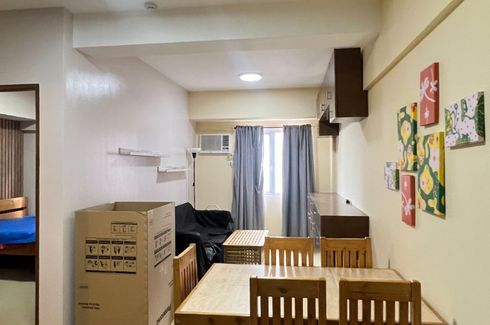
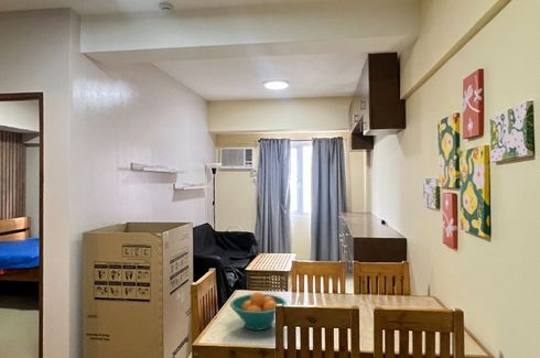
+ fruit bowl [229,291,288,332]
